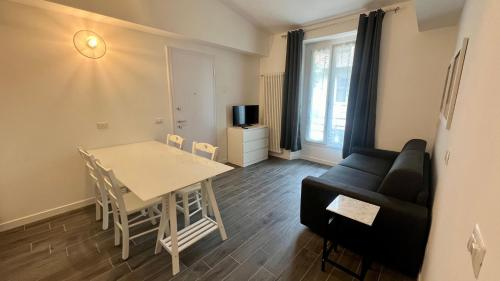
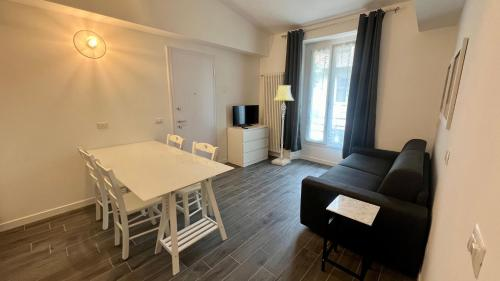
+ floor lamp [271,84,295,167]
